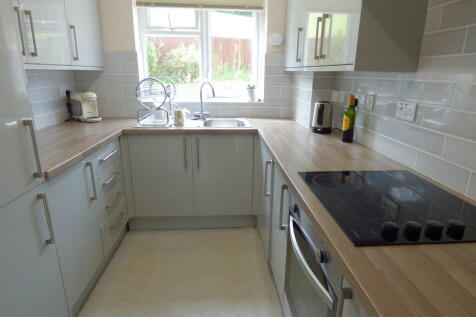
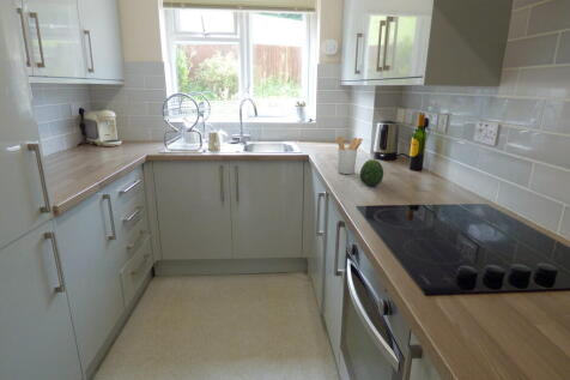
+ utensil holder [336,135,364,175]
+ fruit [359,157,384,187]
